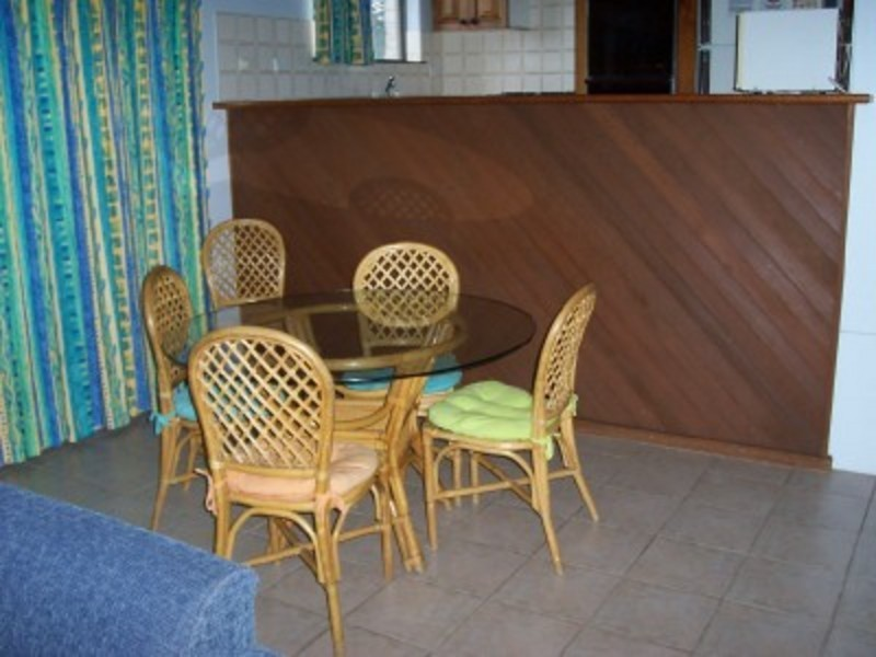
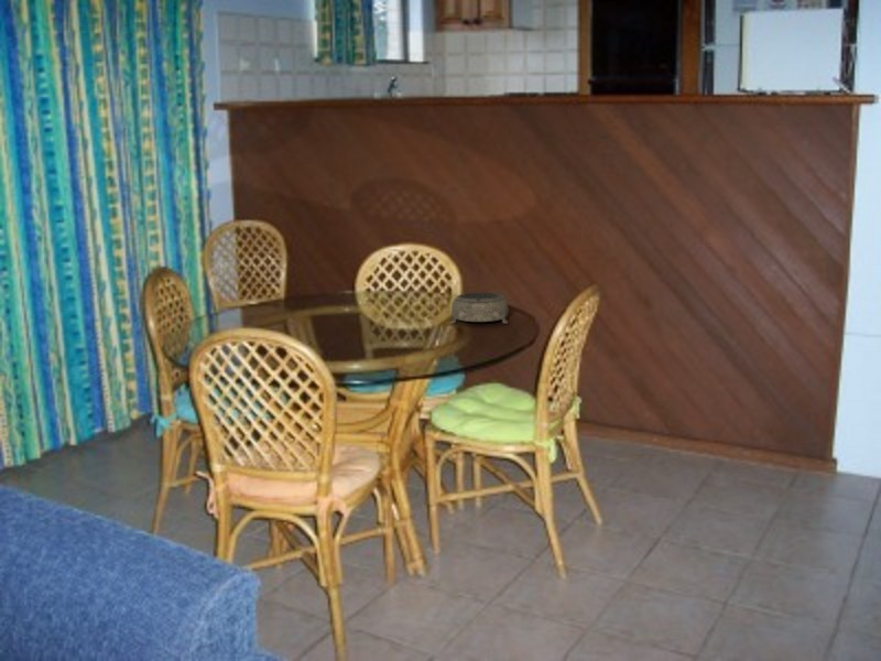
+ decorative bowl [449,292,509,325]
